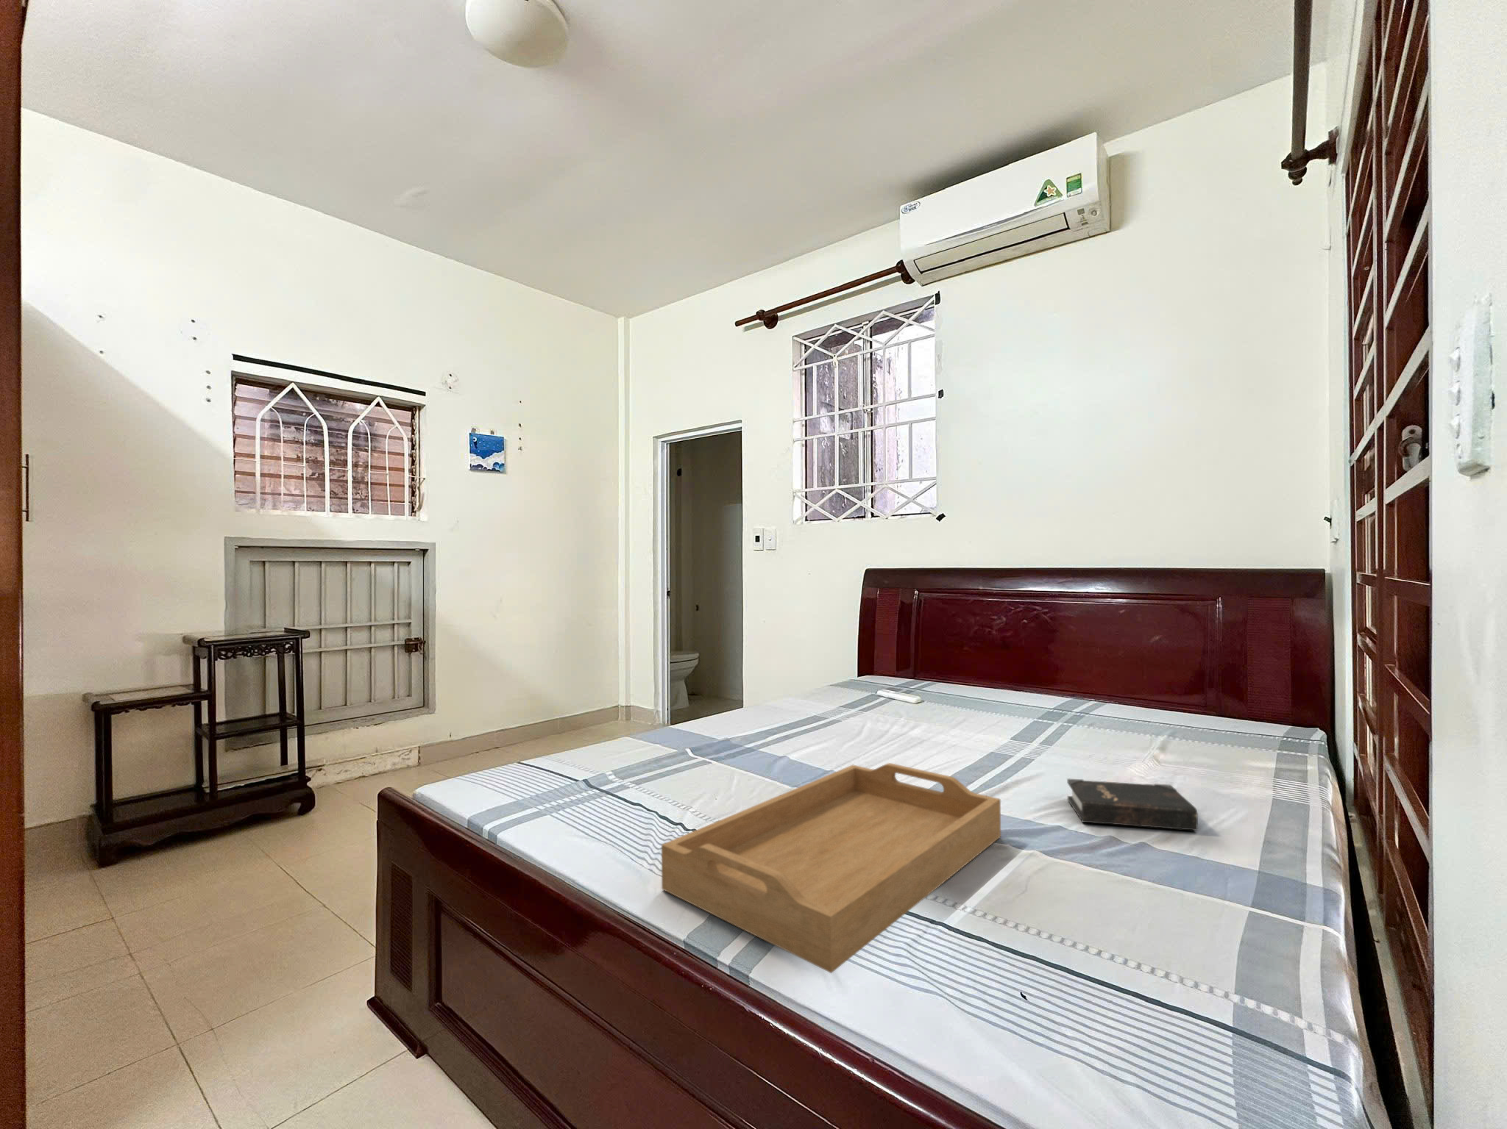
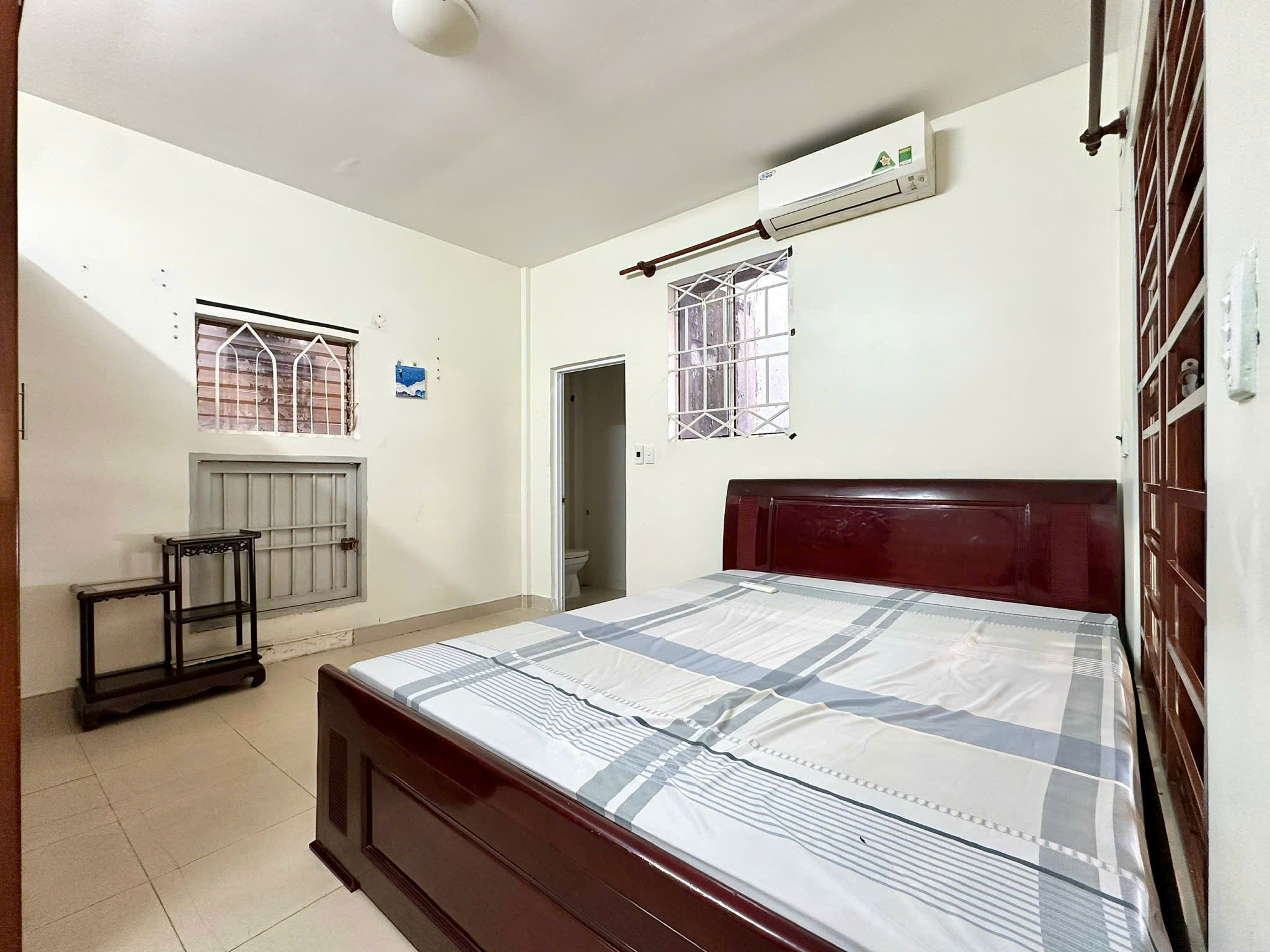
- serving tray [661,763,1002,974]
- hardback book [1067,778,1198,831]
